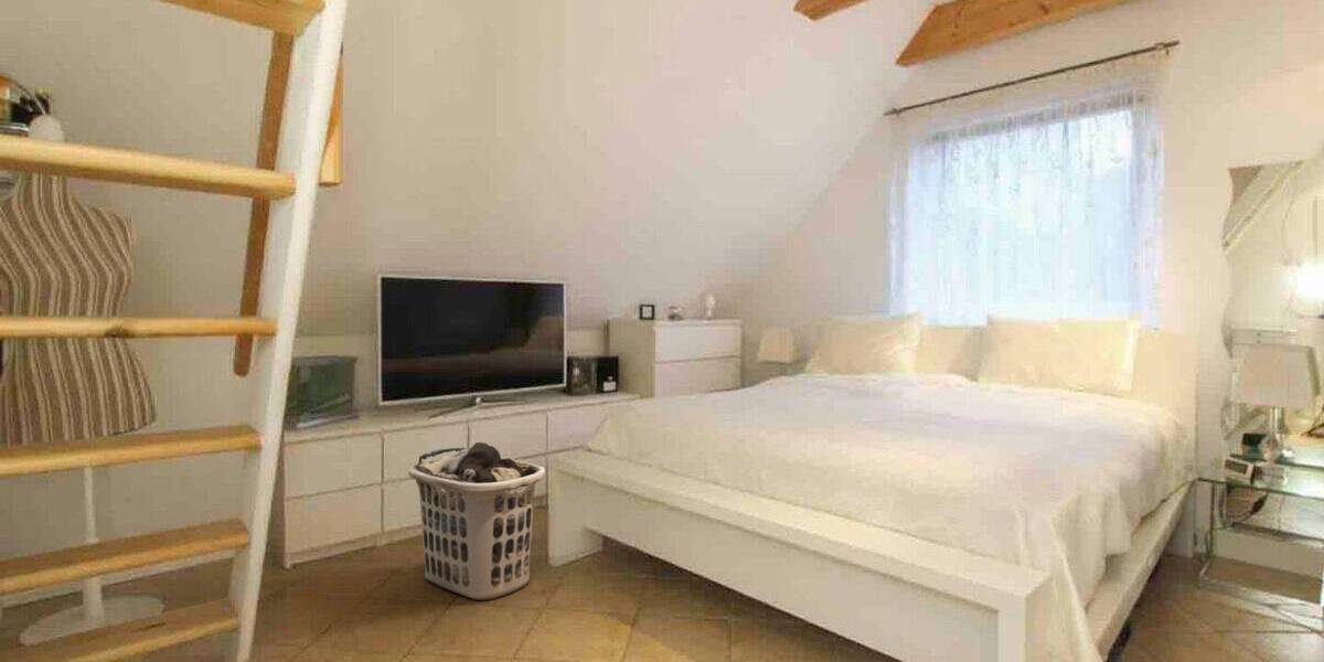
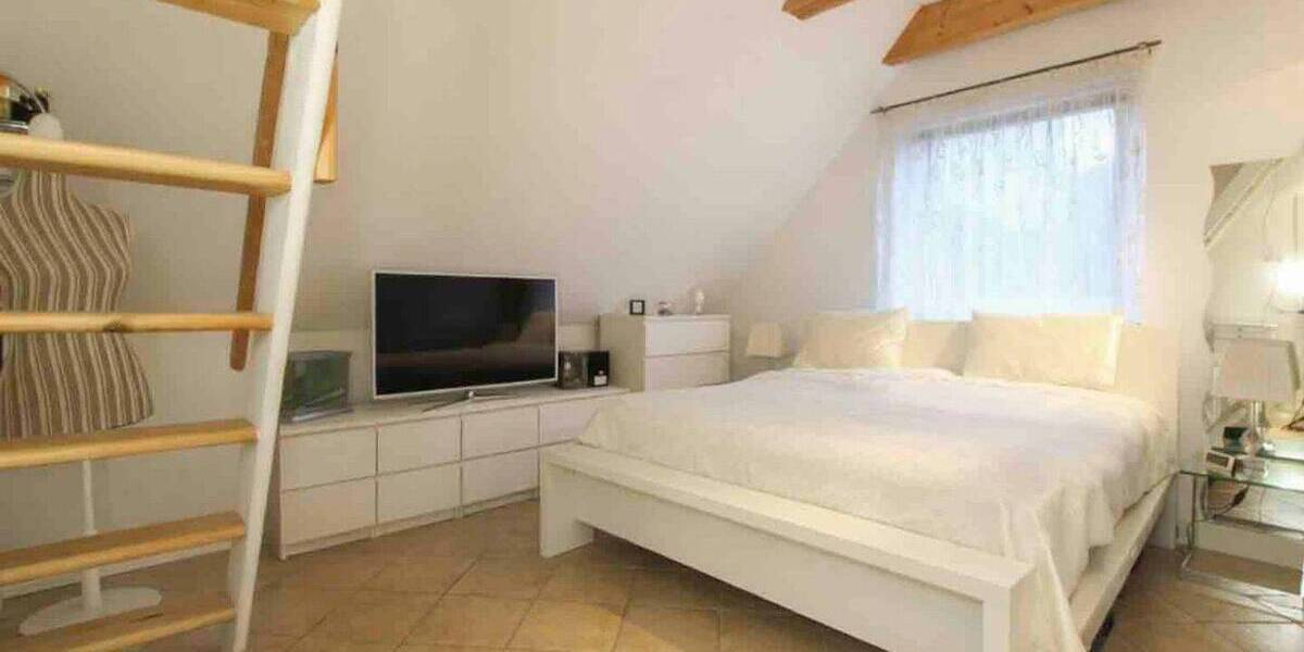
- clothes hamper [407,441,546,601]
